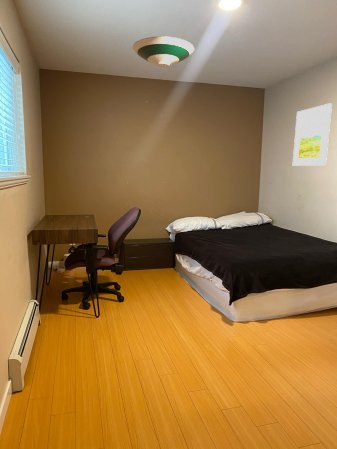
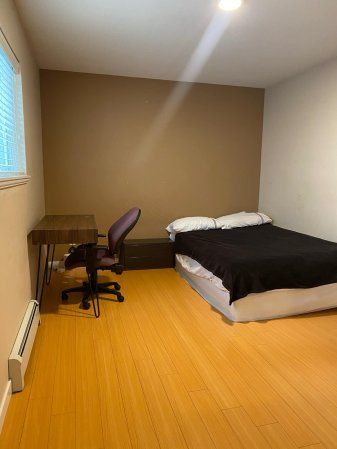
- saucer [132,35,195,68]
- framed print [292,102,333,167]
